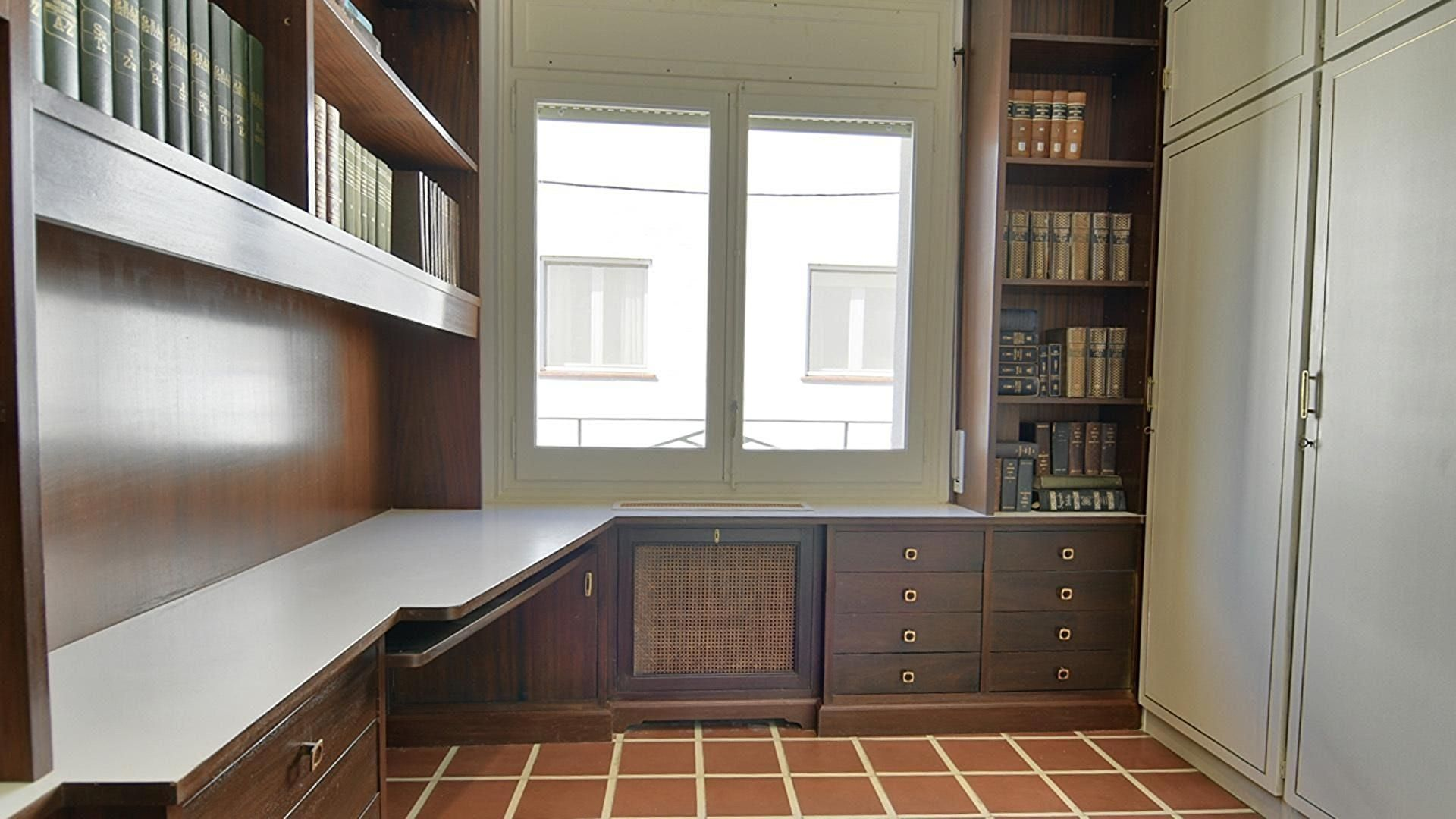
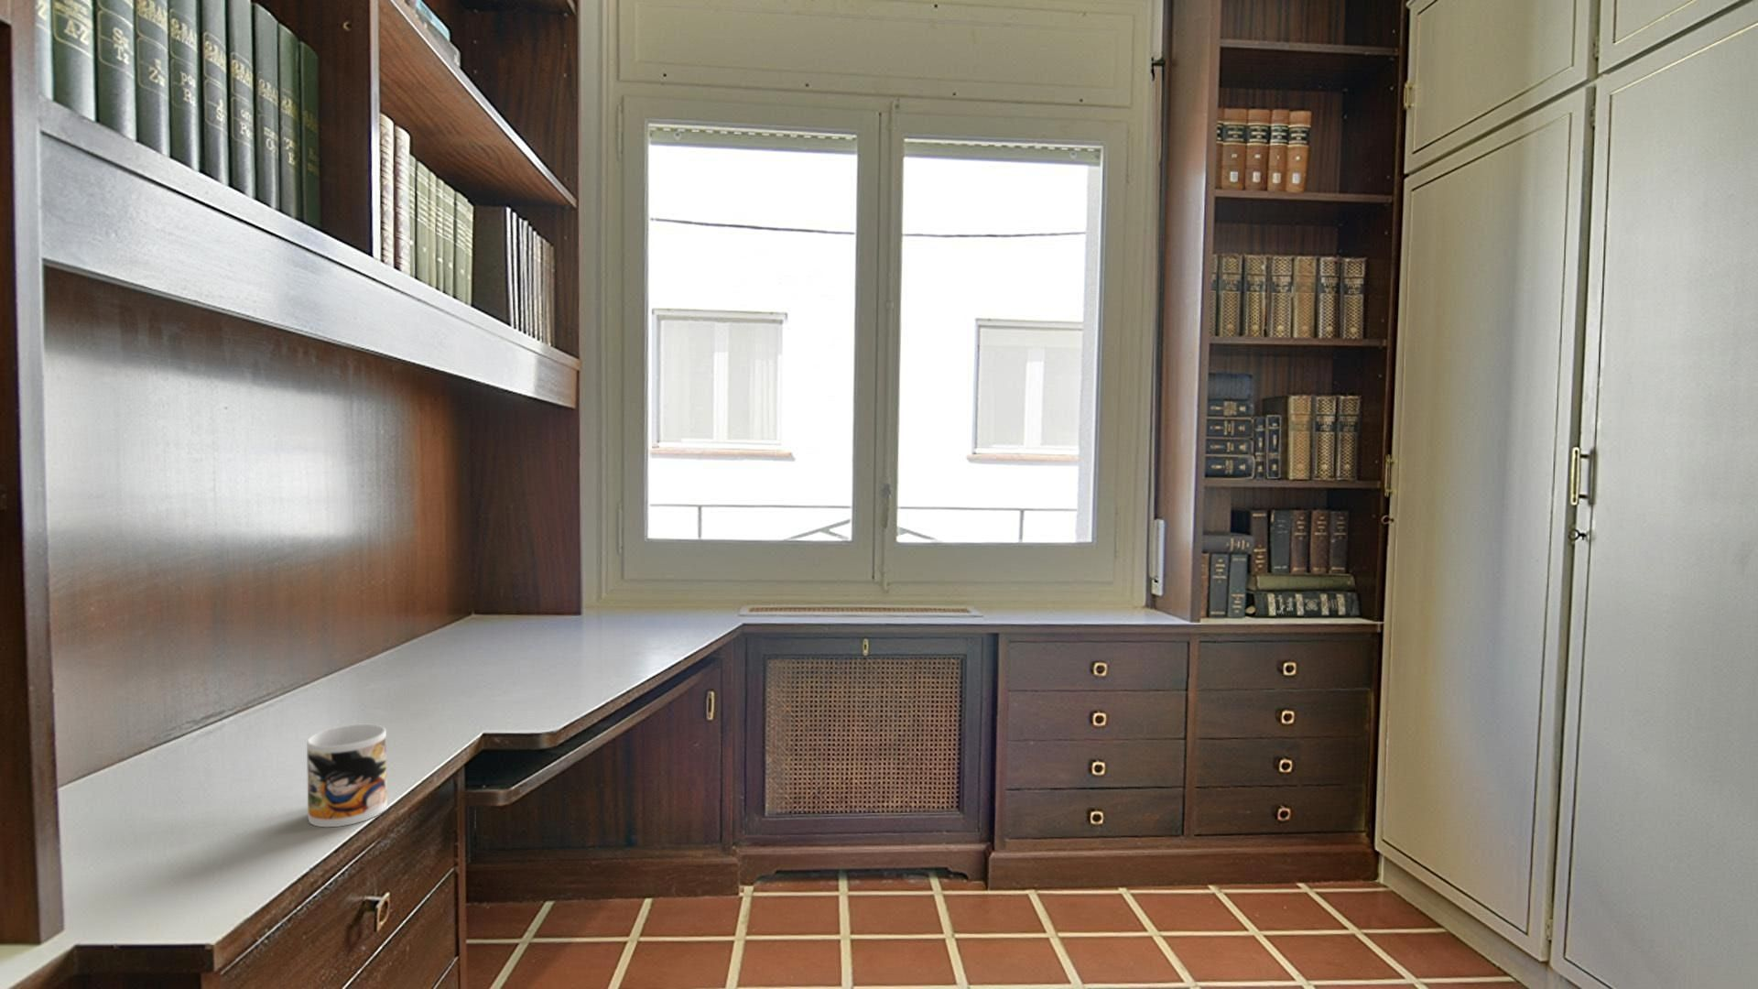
+ mug [305,723,389,828]
